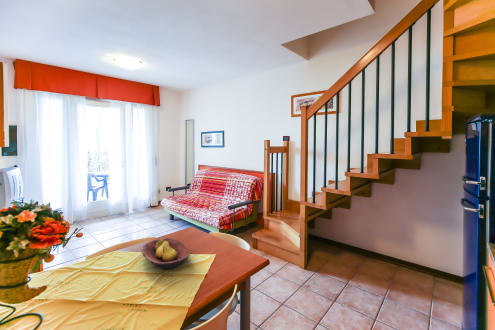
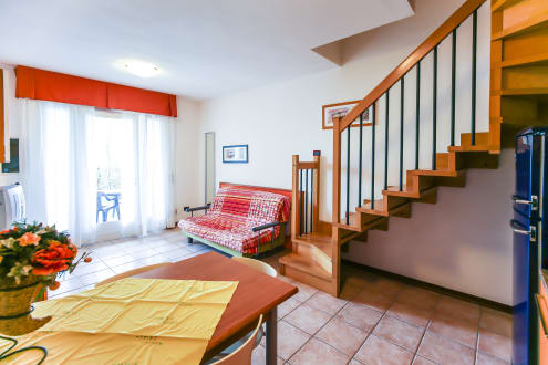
- fruit bowl [141,237,191,270]
